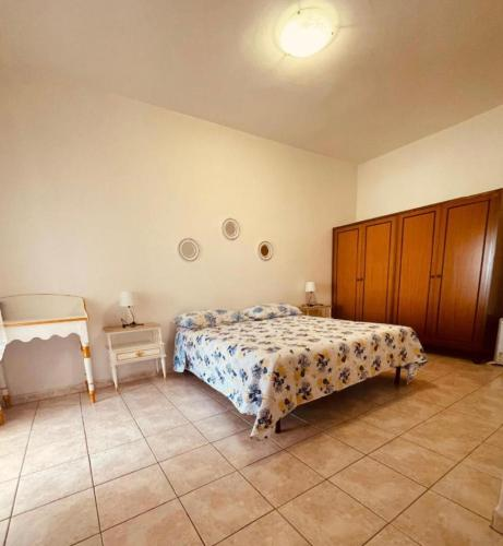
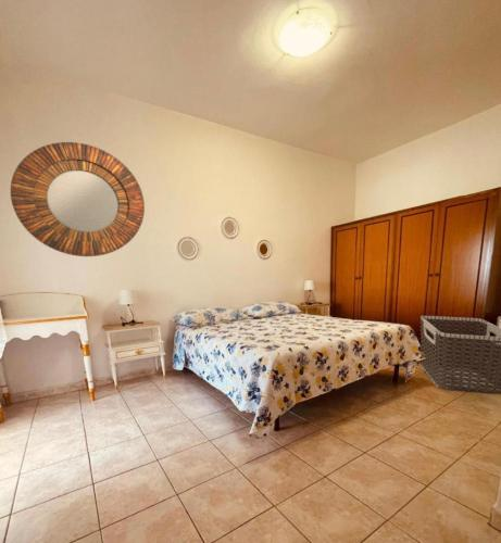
+ home mirror [10,141,146,257]
+ clothes hamper [419,315,501,395]
